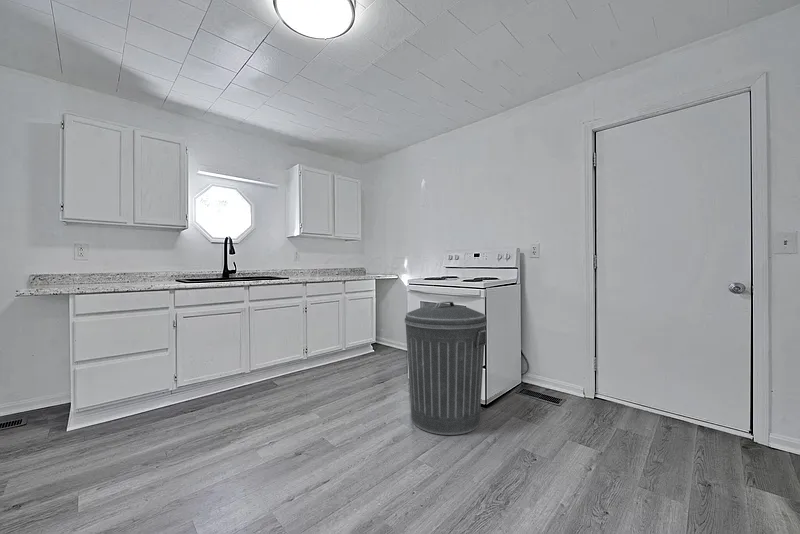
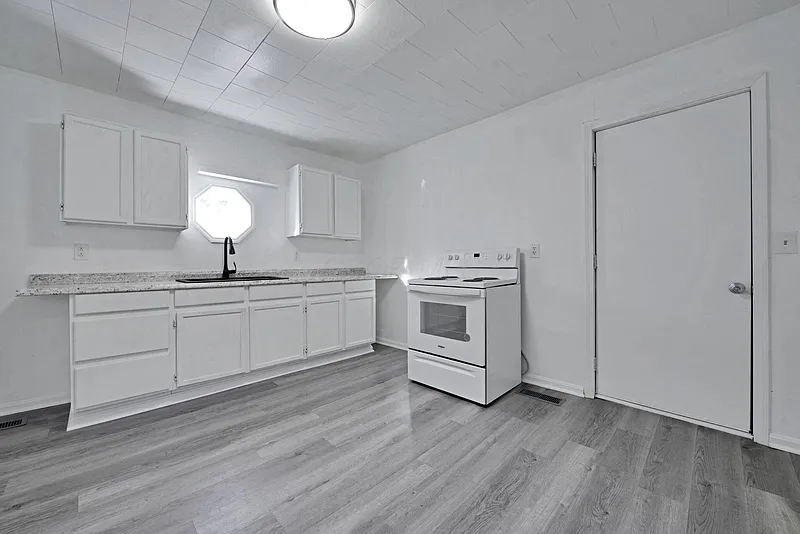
- trash can [404,300,488,436]
